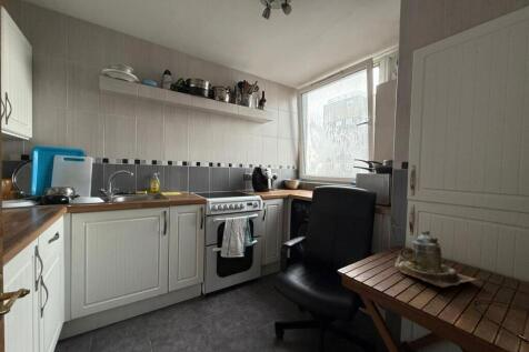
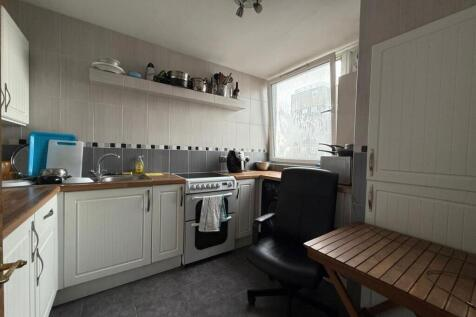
- teapot [393,230,479,289]
